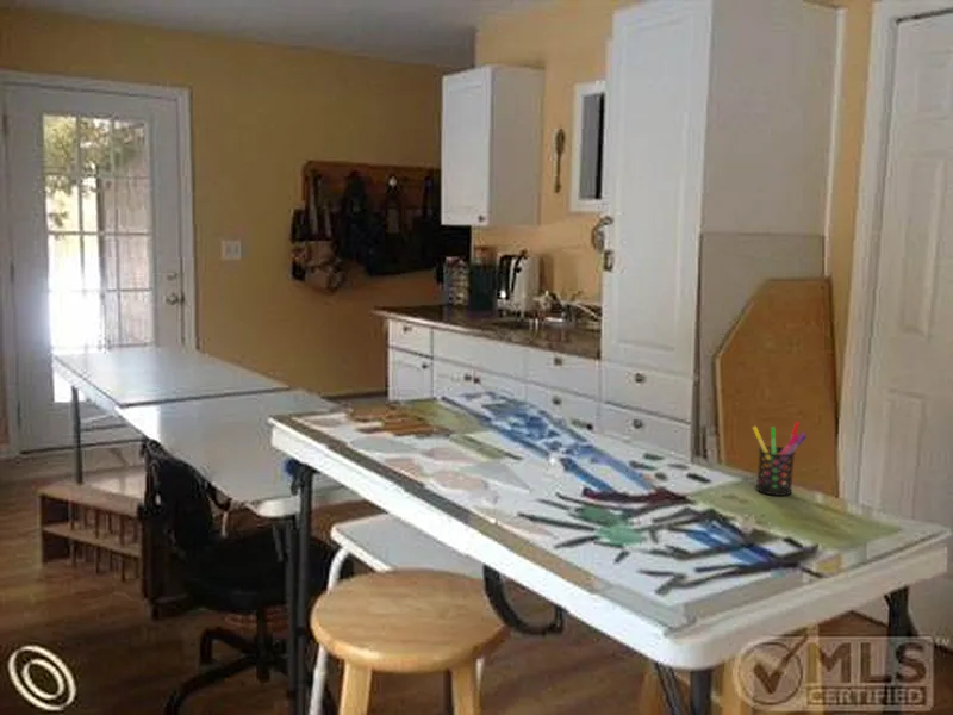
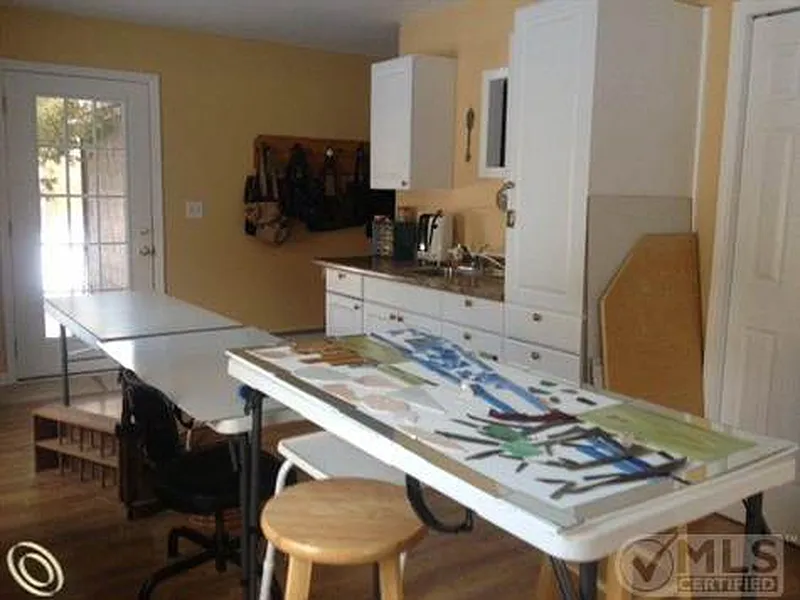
- pen holder [752,421,808,497]
